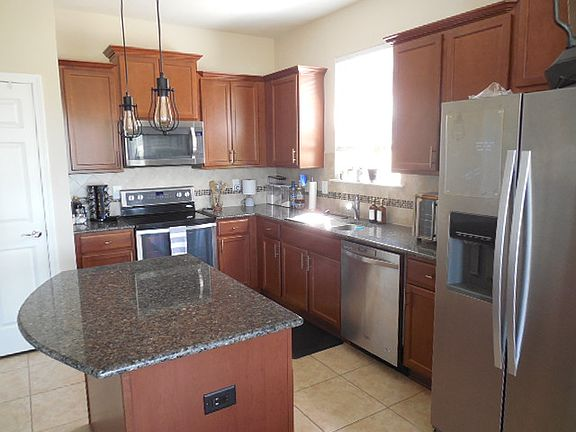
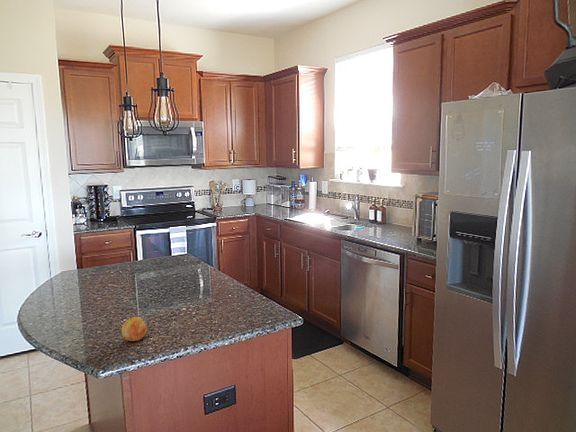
+ fruit [121,316,148,342]
